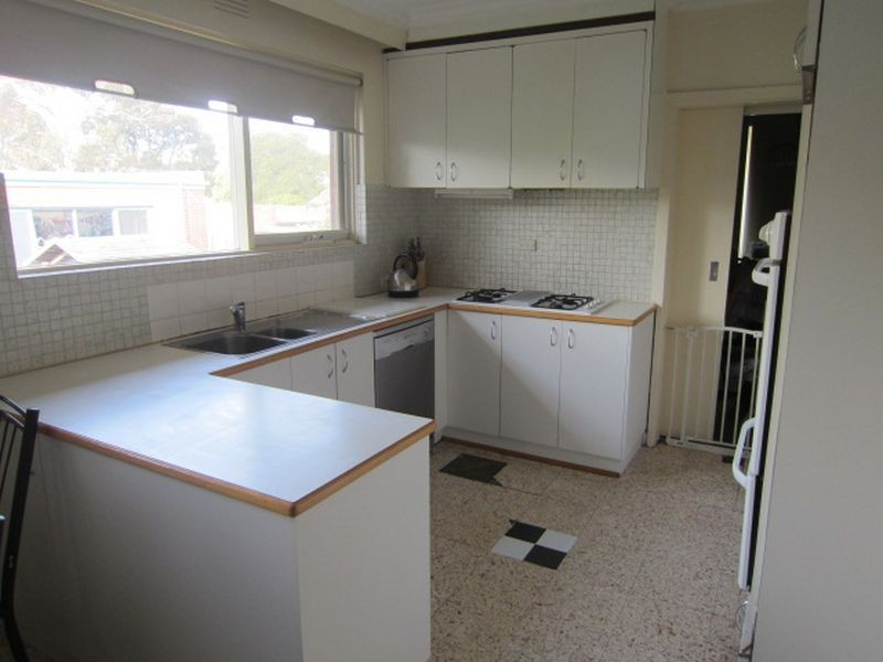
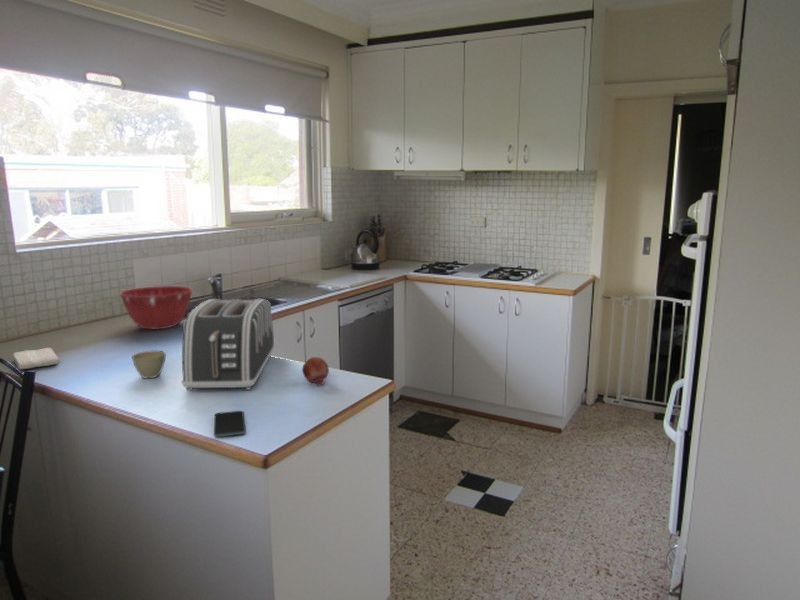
+ flower pot [130,349,167,379]
+ mixing bowl [118,285,194,330]
+ smartphone [213,410,246,438]
+ fruit [301,356,330,387]
+ washcloth [13,347,61,370]
+ toaster [181,298,275,392]
